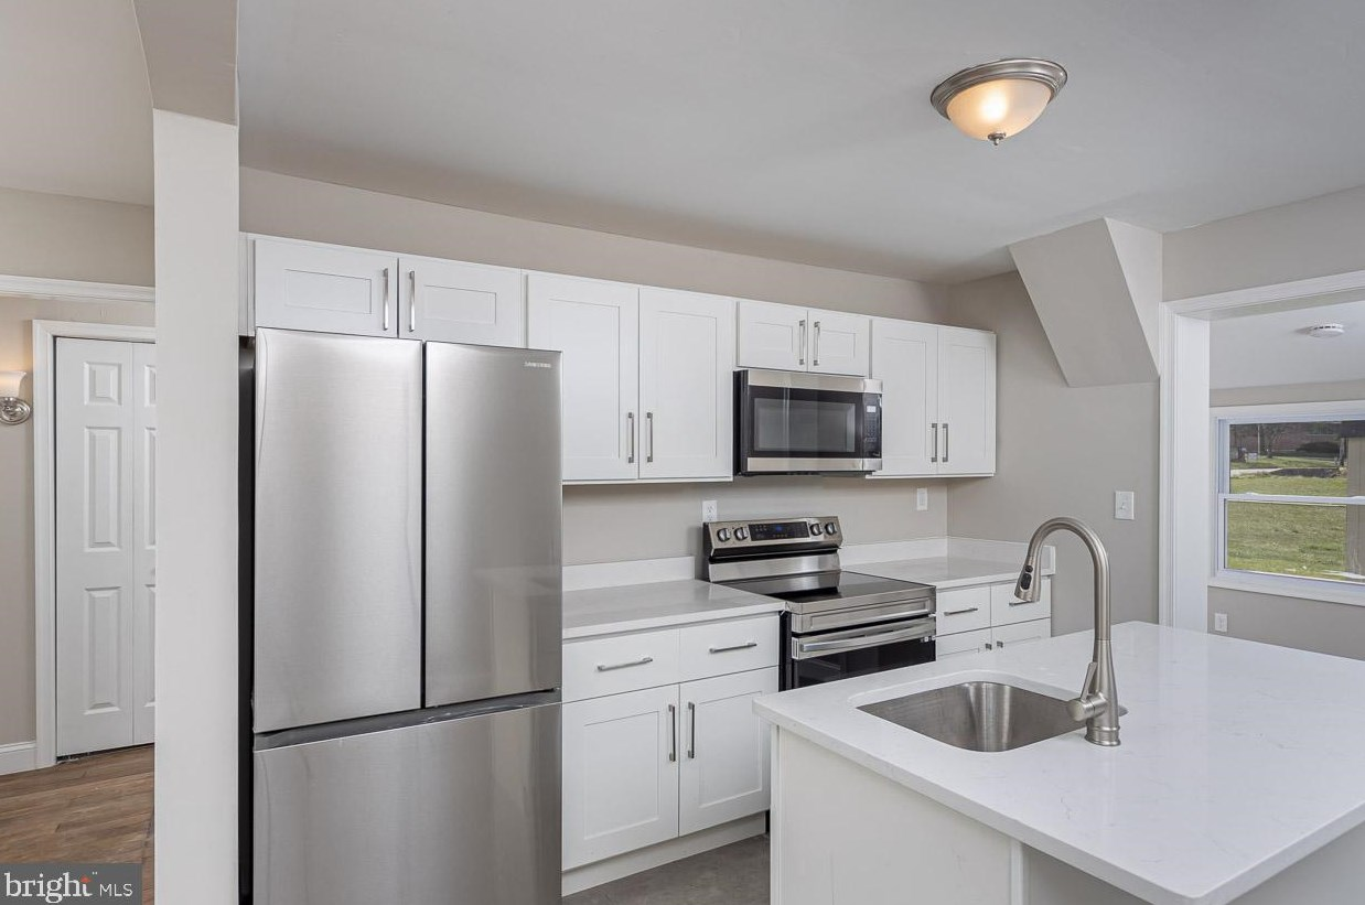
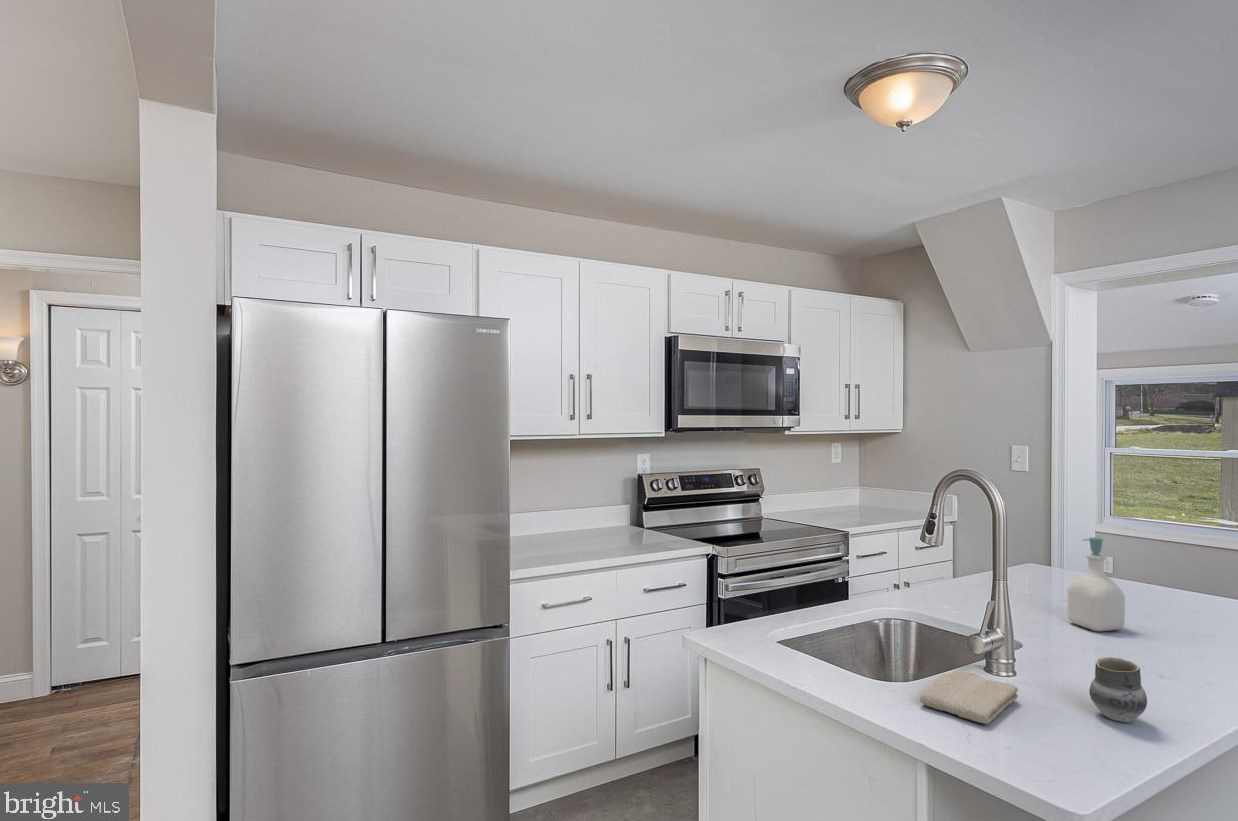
+ washcloth [919,669,1019,725]
+ soap bottle [1067,536,1126,632]
+ cup [1088,656,1148,724]
